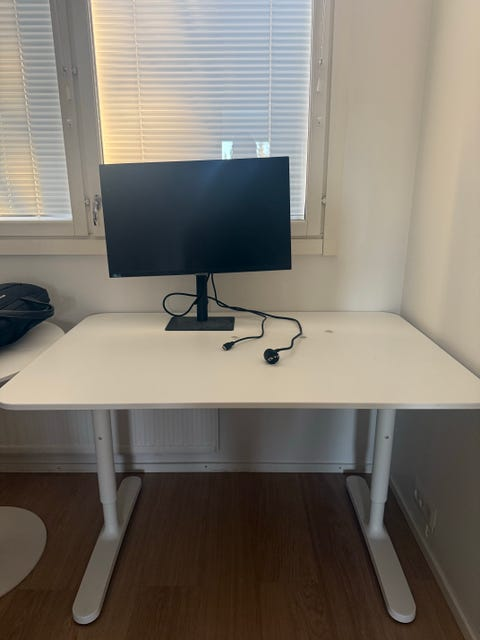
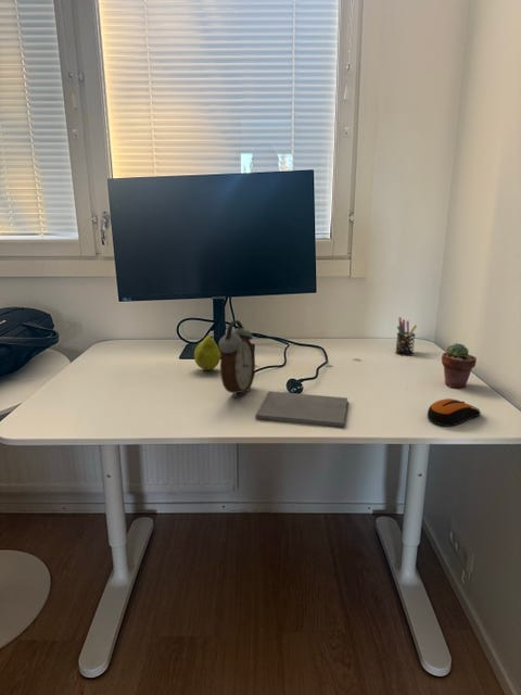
+ notepad [255,390,348,428]
+ pen holder [394,316,418,357]
+ computer mouse [427,397,482,427]
+ alarm clock [217,319,256,399]
+ fruit [193,333,223,371]
+ potted succulent [441,342,478,389]
